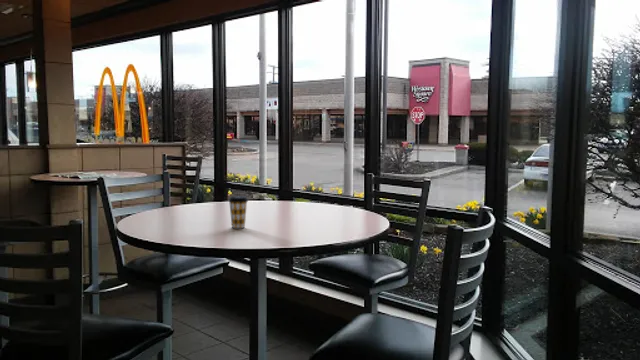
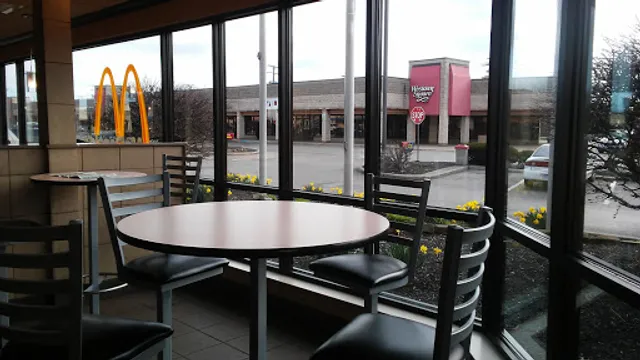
- coffee cup [227,195,249,229]
